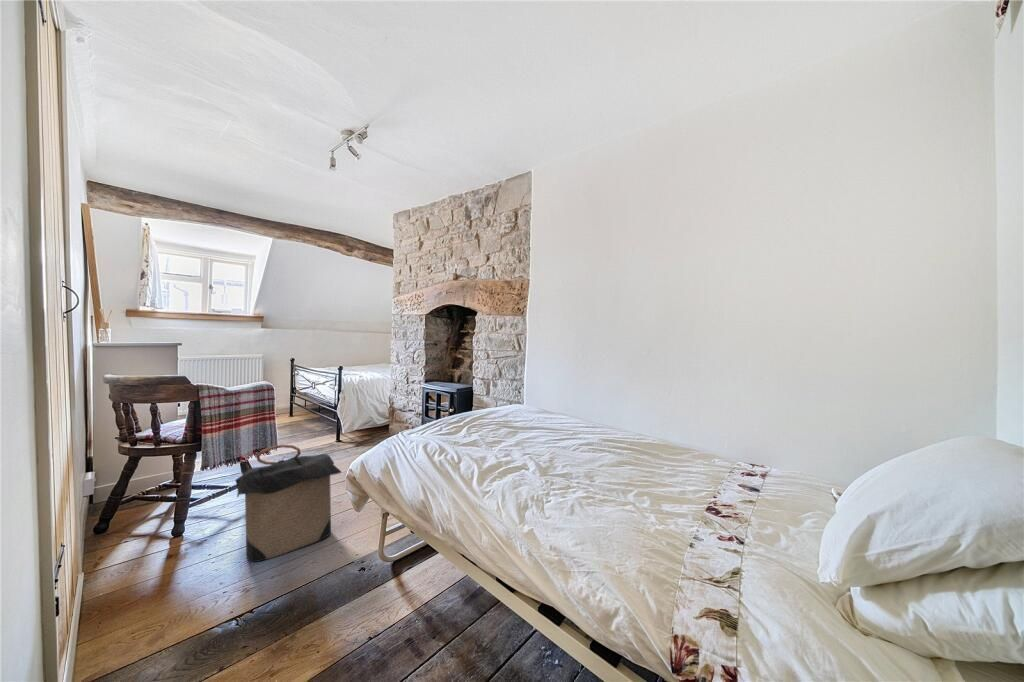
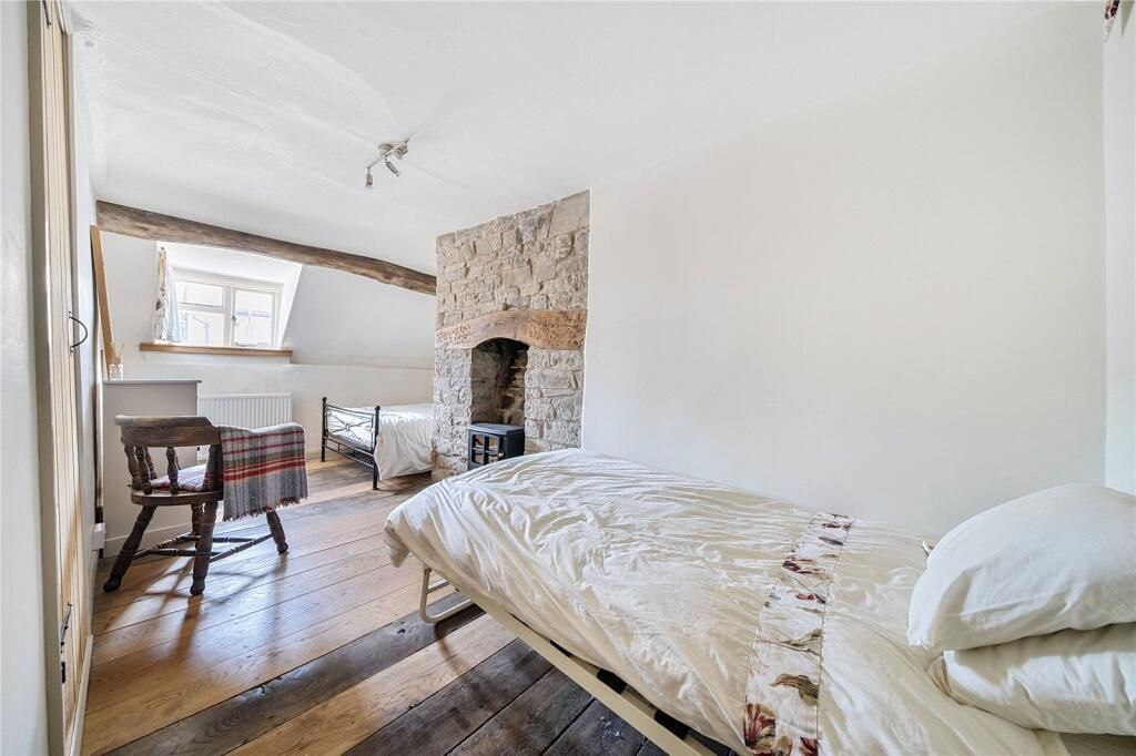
- laundry hamper [234,444,342,563]
